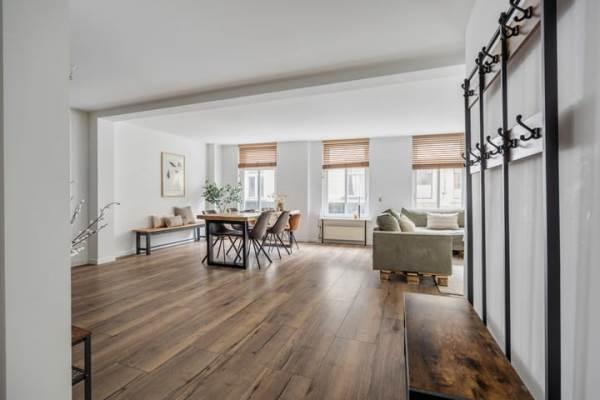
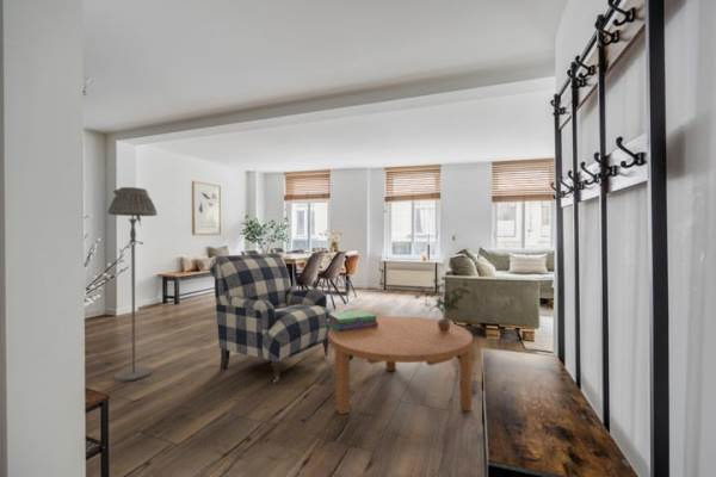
+ floor lamp [106,186,159,383]
+ potted plant [414,275,471,333]
+ chair [208,252,333,384]
+ stack of books [327,309,378,332]
+ coffee table [328,315,474,416]
